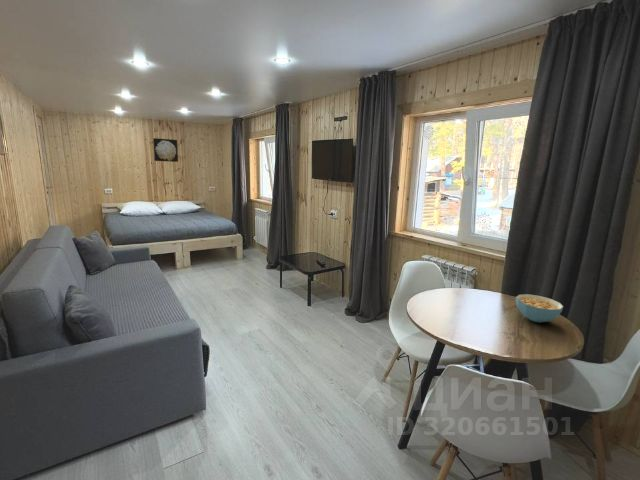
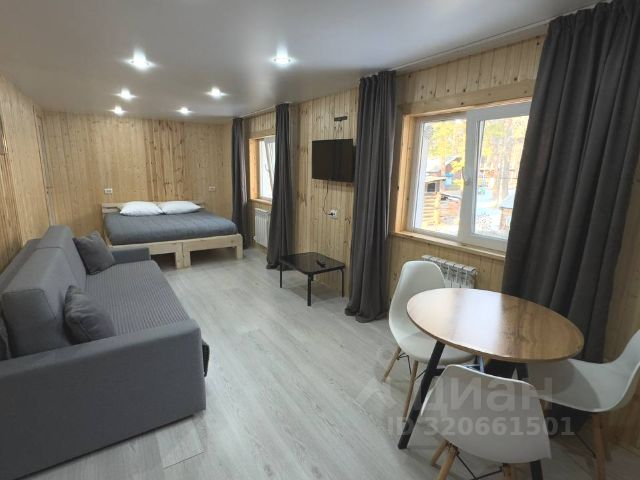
- cereal bowl [515,293,564,323]
- wall art [152,137,179,163]
